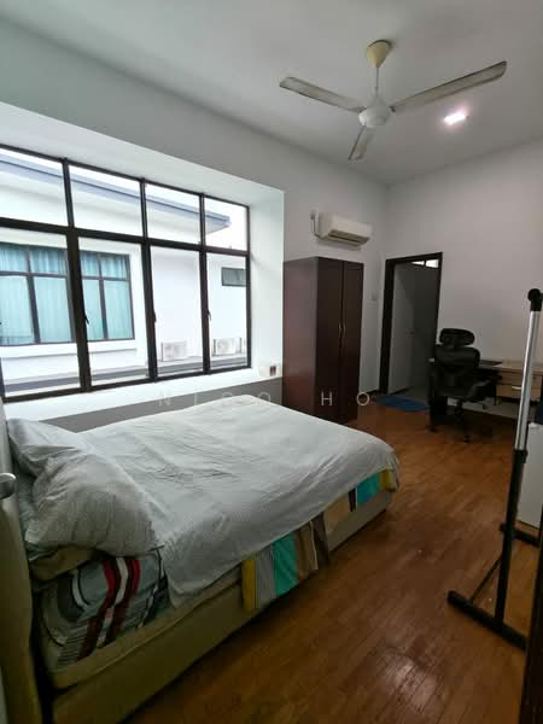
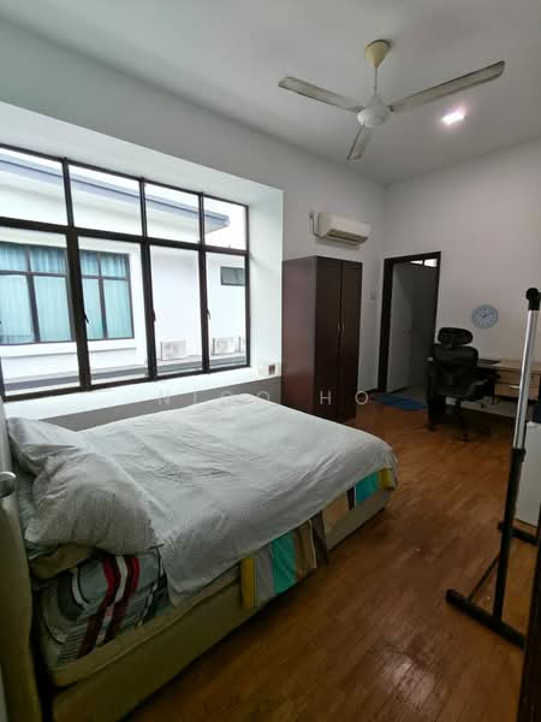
+ wall clock [470,303,499,330]
